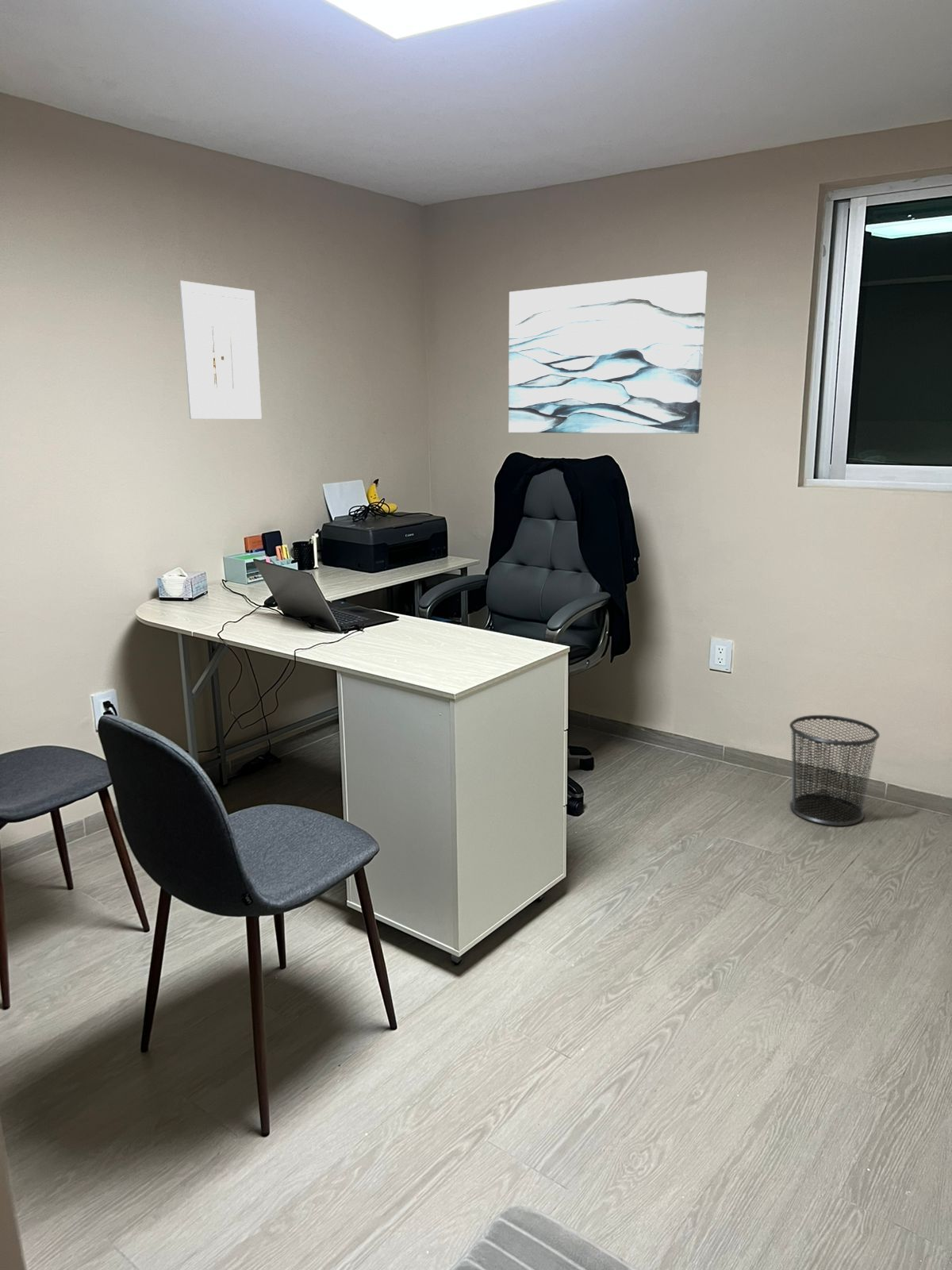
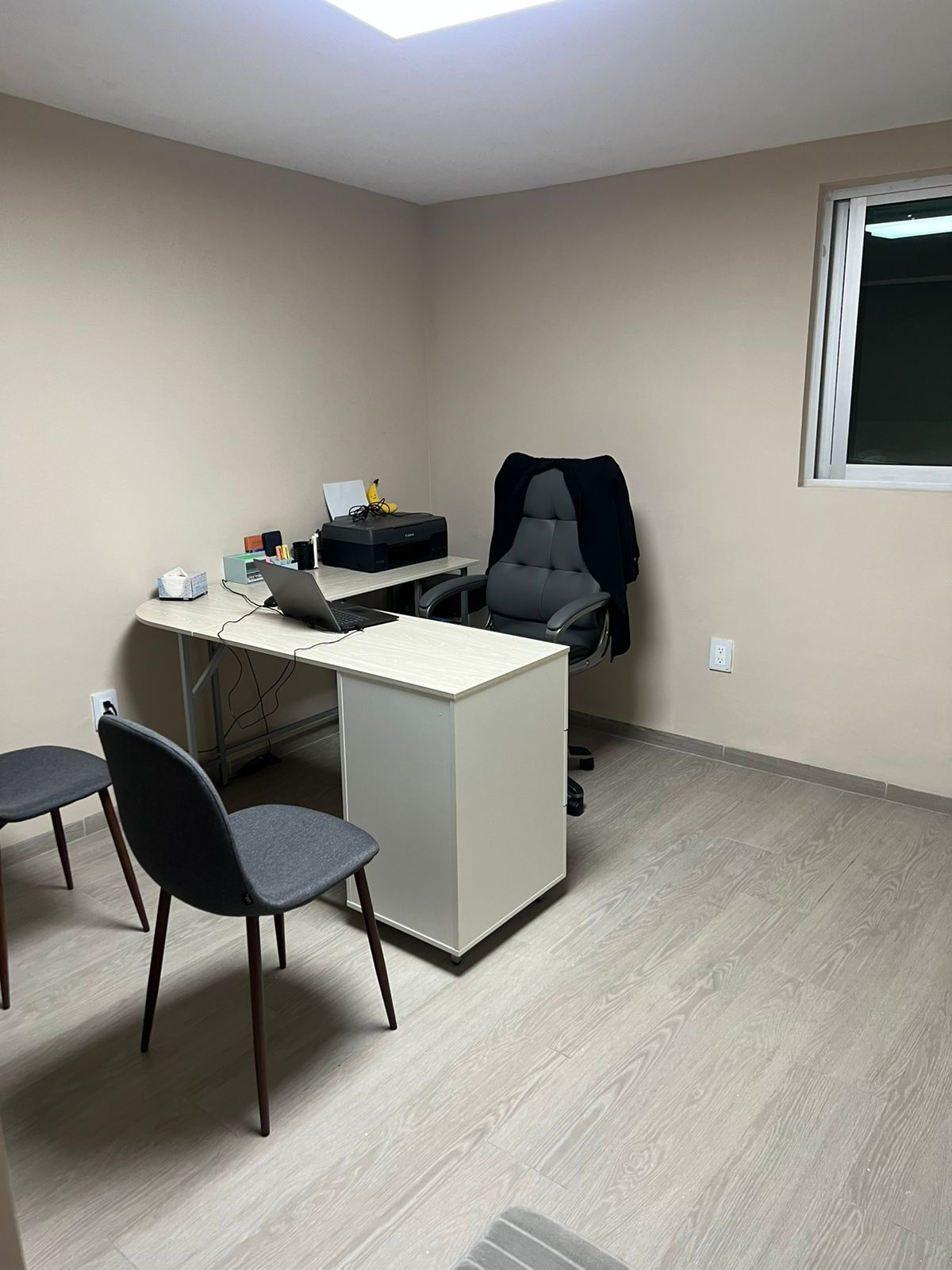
- wall art [508,270,708,434]
- wall art [179,280,263,419]
- waste bin [789,714,881,826]
